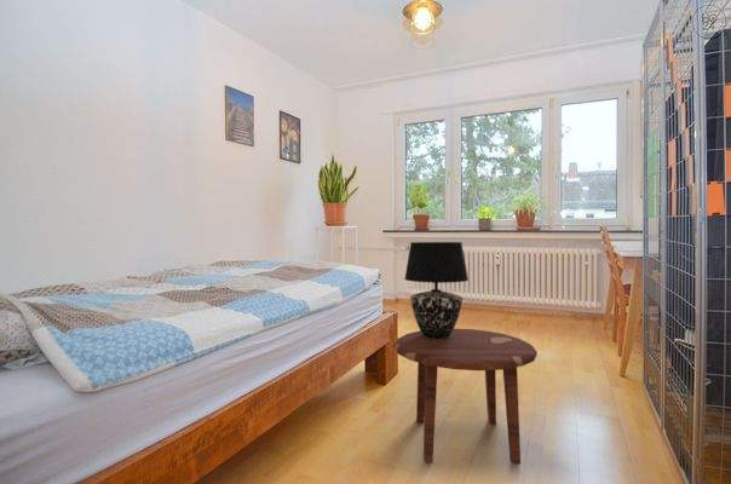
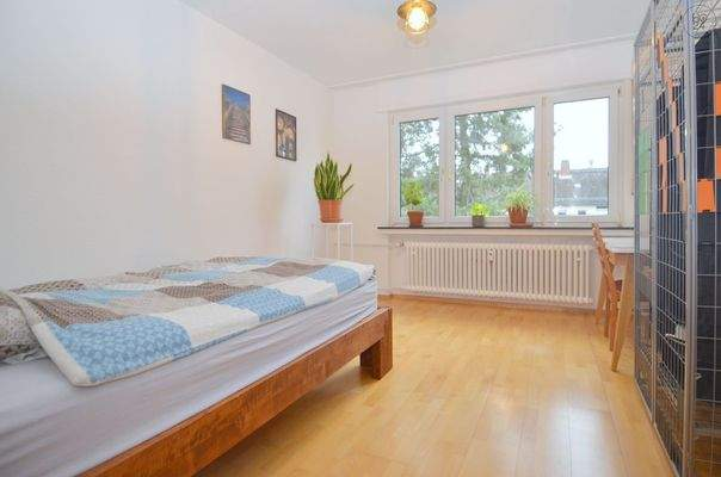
- table lamp [403,241,470,340]
- side table [393,328,539,466]
